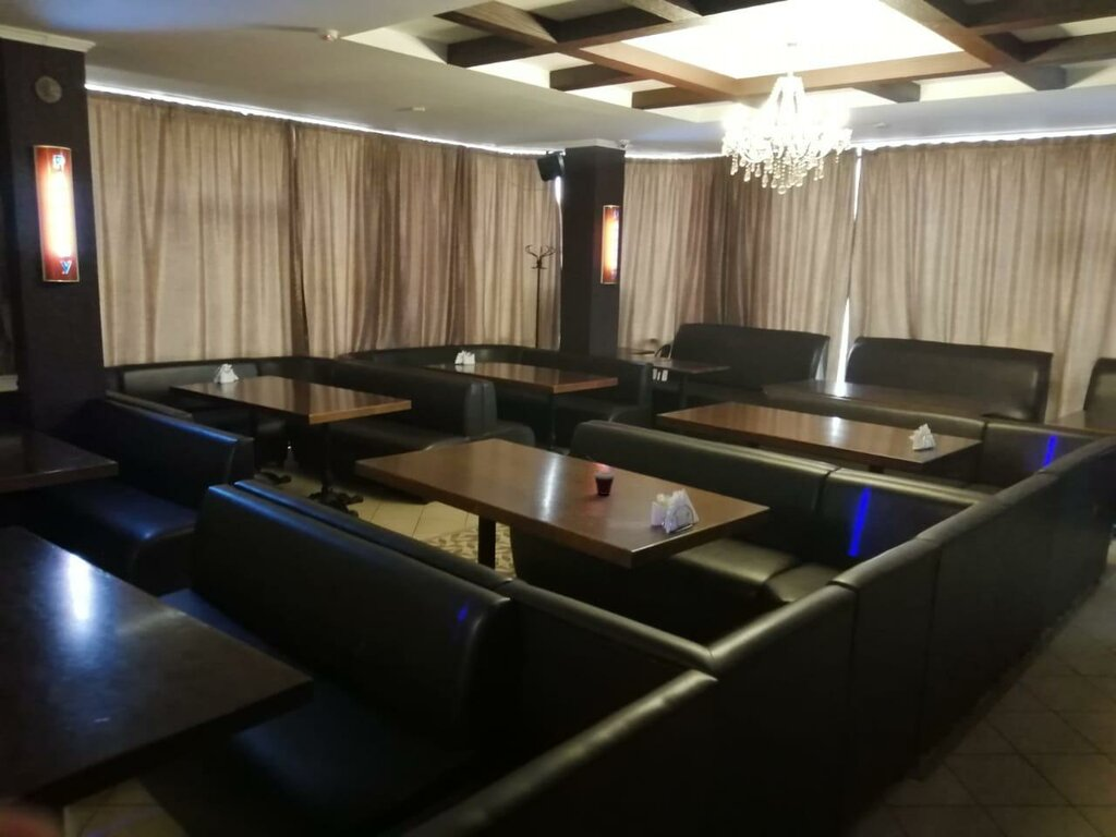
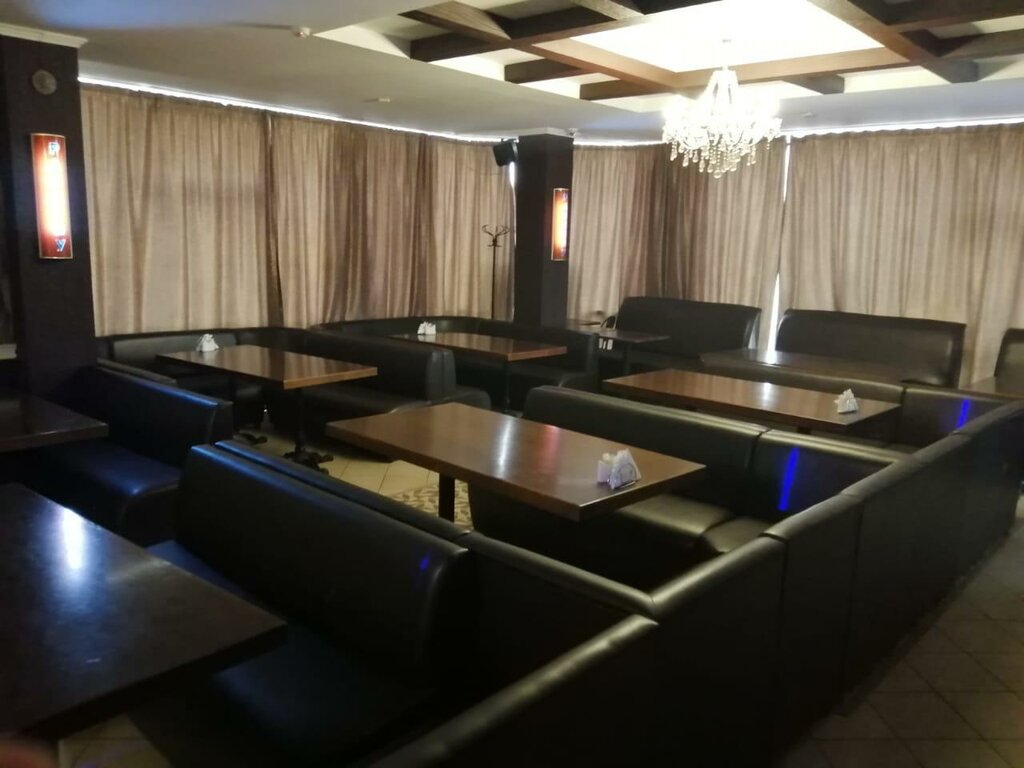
- cup [585,454,616,496]
